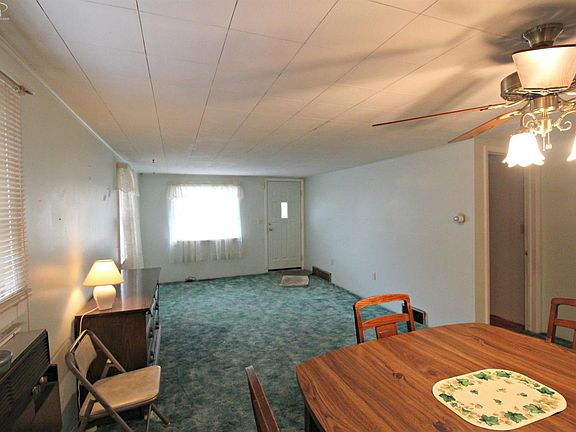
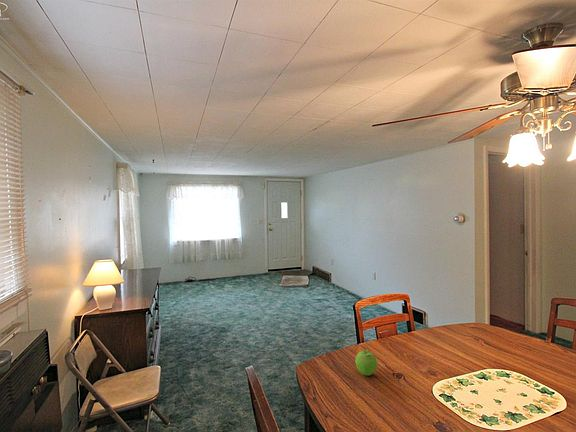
+ fruit [355,348,378,377]
